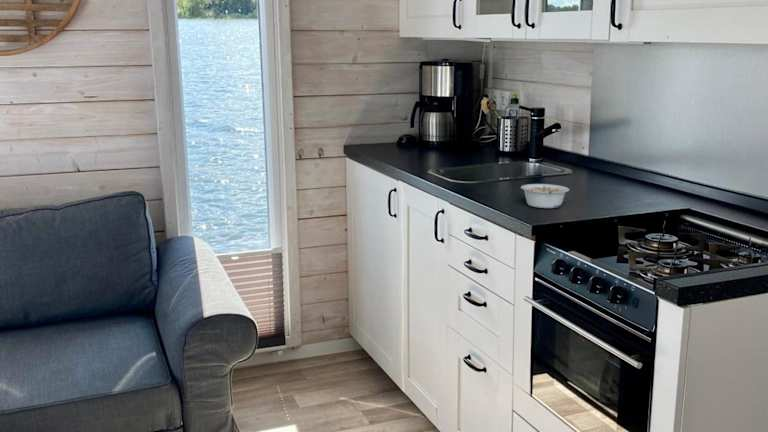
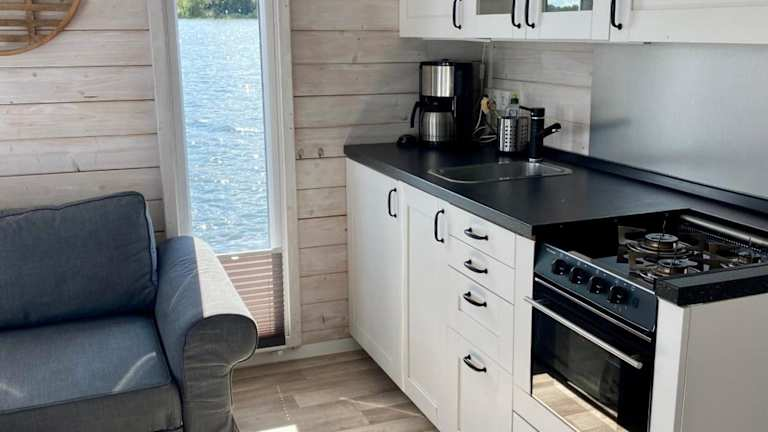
- legume [520,183,570,209]
